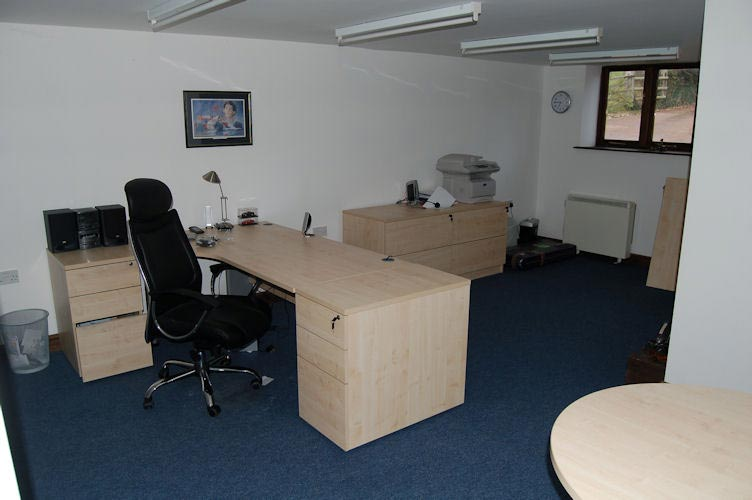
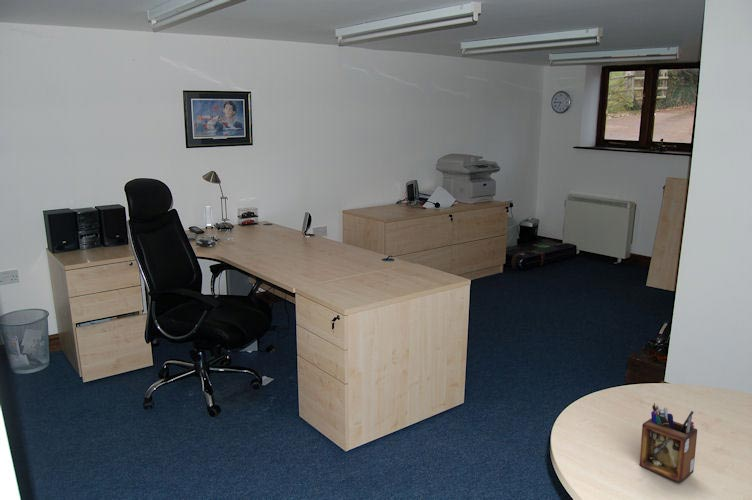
+ desk organizer [639,402,698,484]
